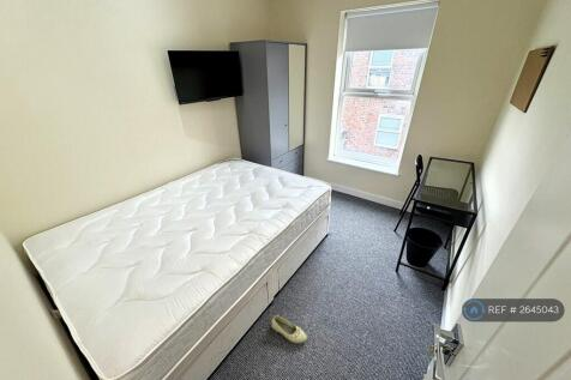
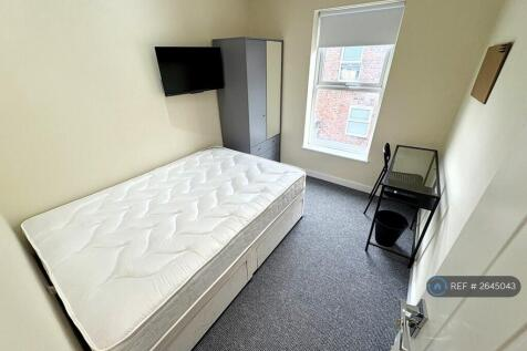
- shoe [270,314,308,344]
